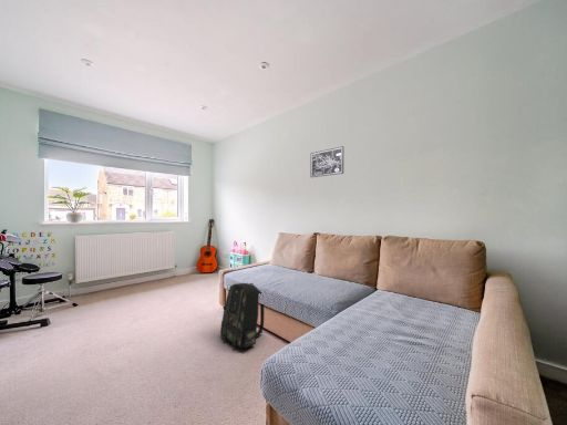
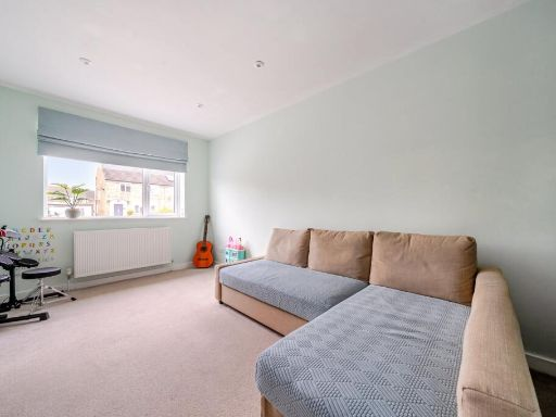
- wall art [309,145,344,178]
- backpack [219,282,265,350]
